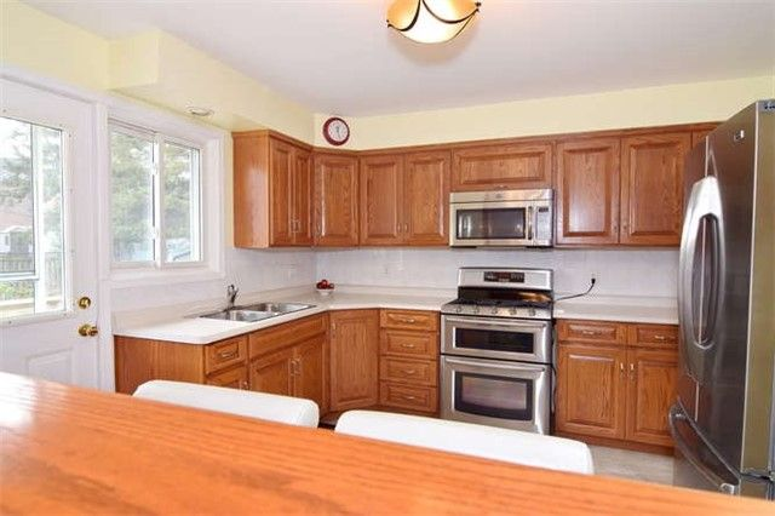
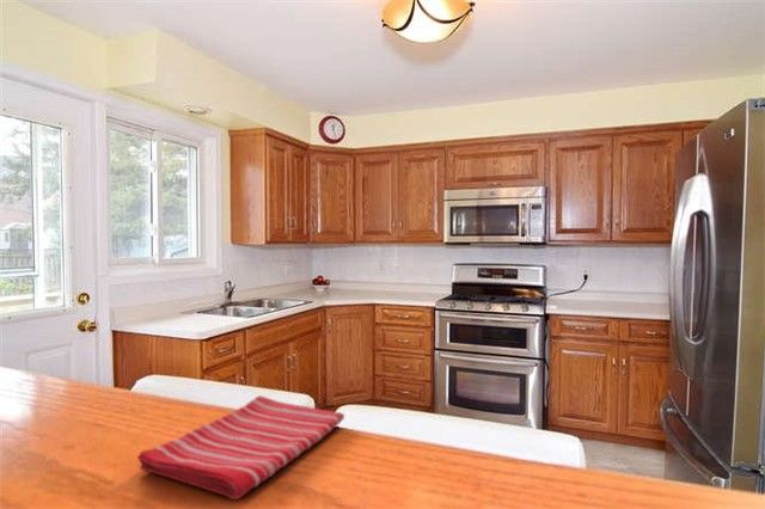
+ dish towel [137,394,345,501]
